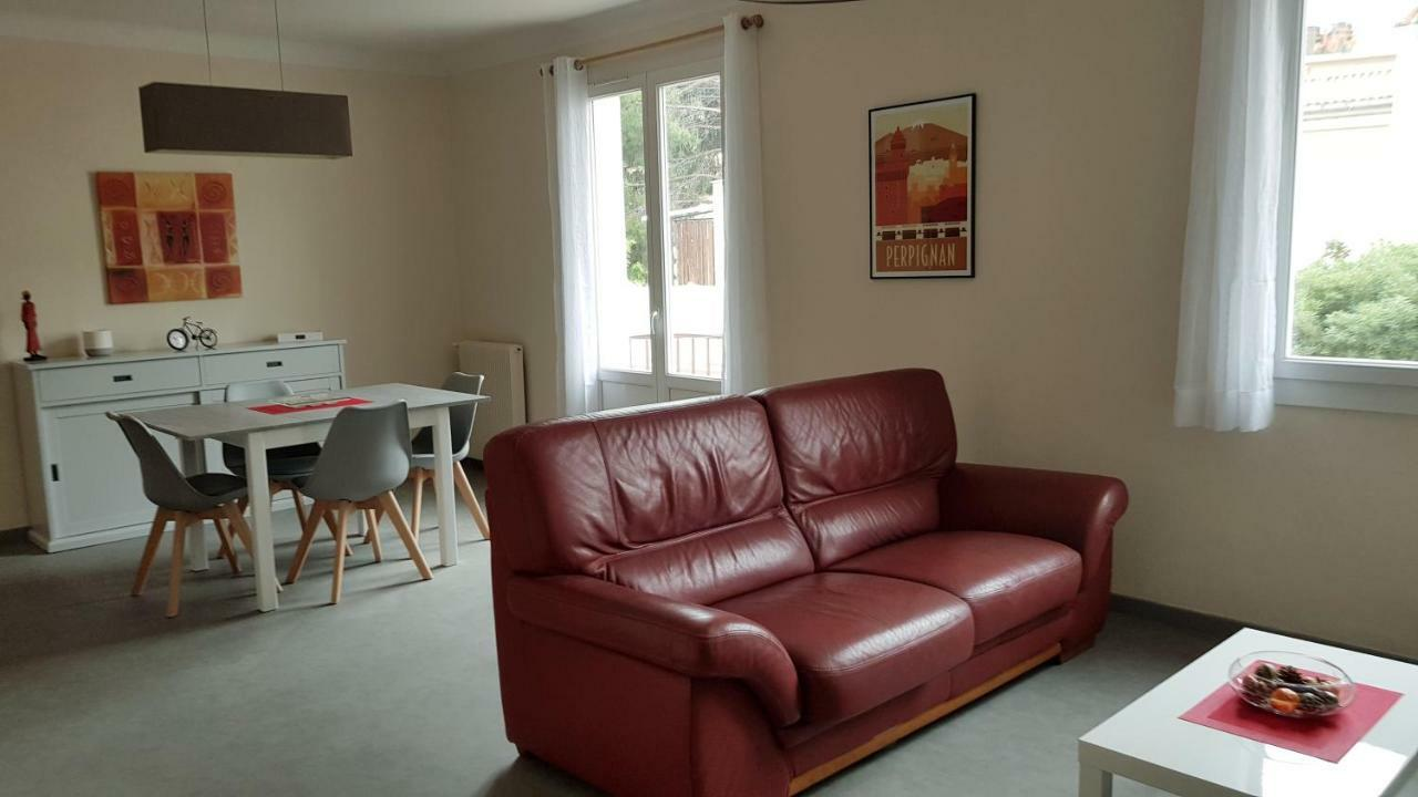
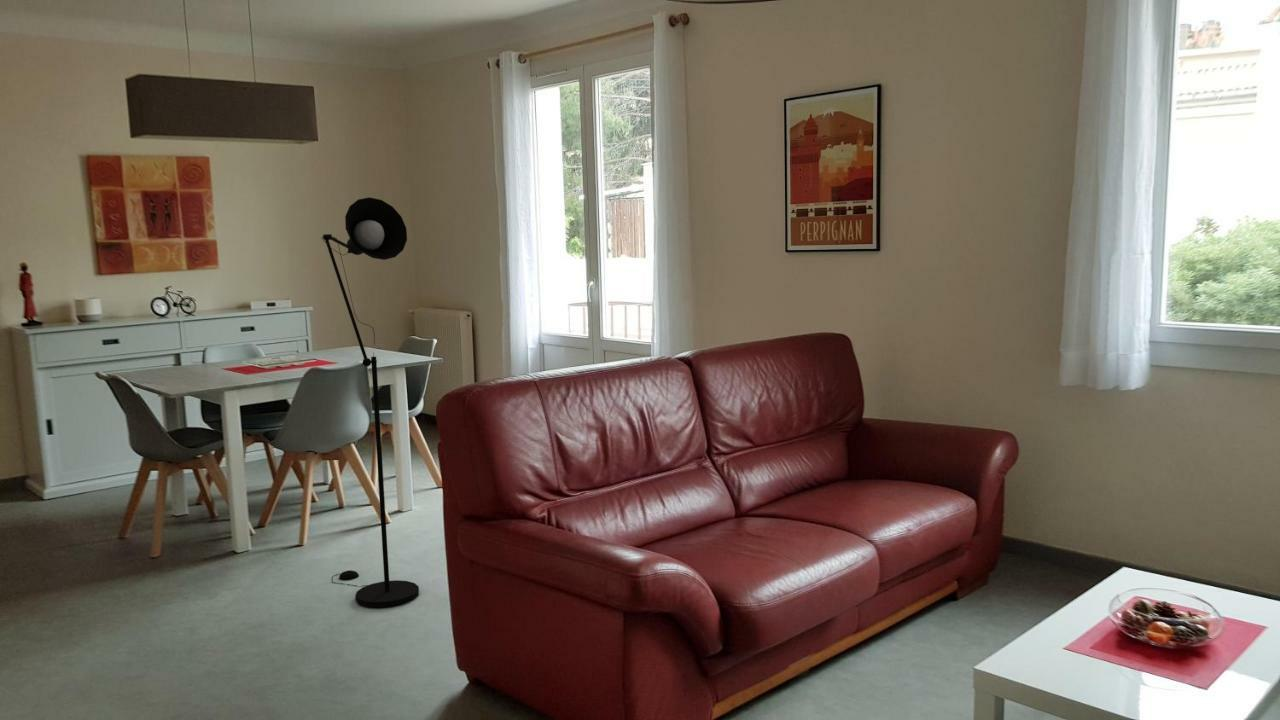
+ floor lamp [321,196,420,608]
